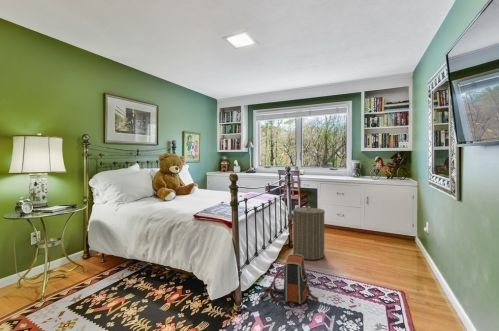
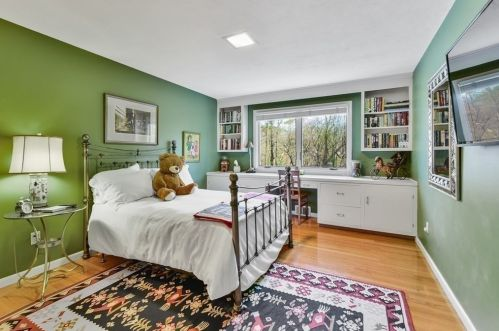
- laundry hamper [292,202,326,261]
- backpack [260,253,319,305]
